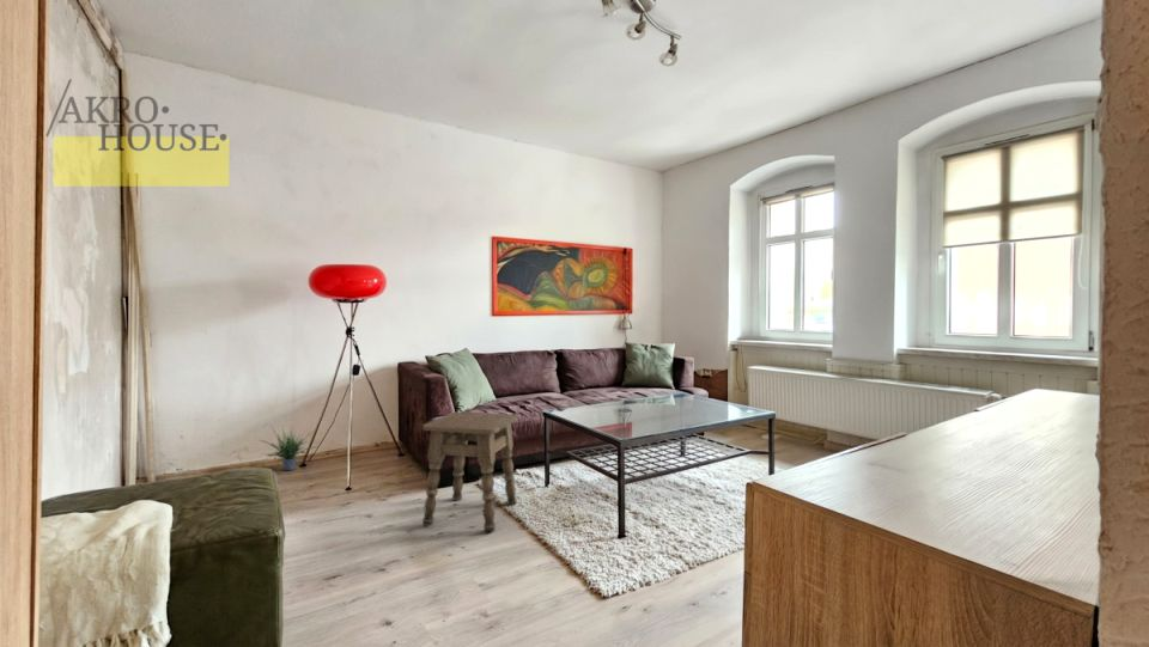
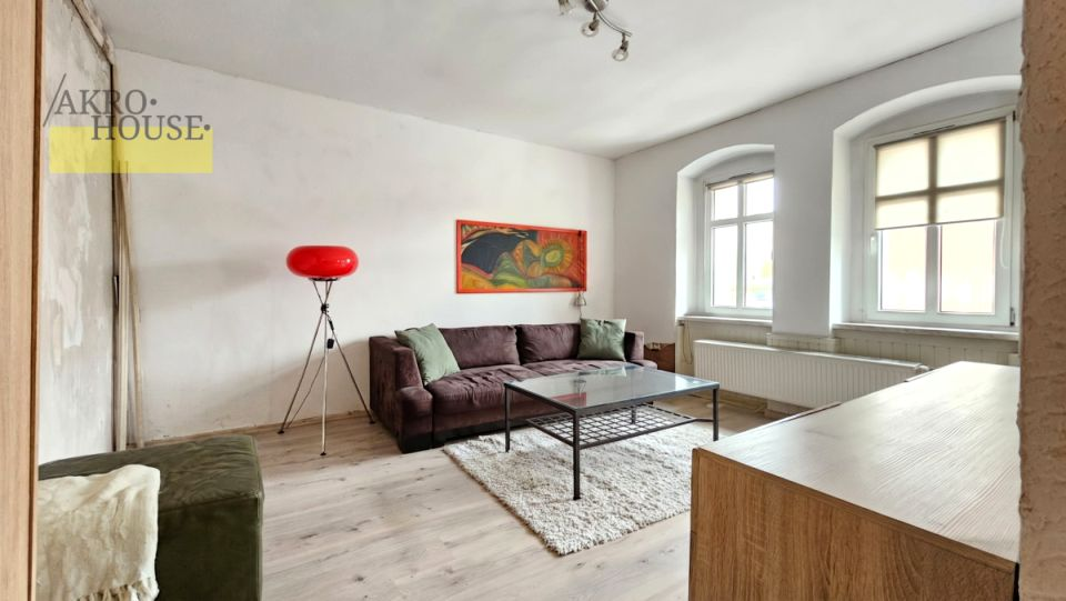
- potted plant [259,423,317,471]
- side table [421,410,518,533]
